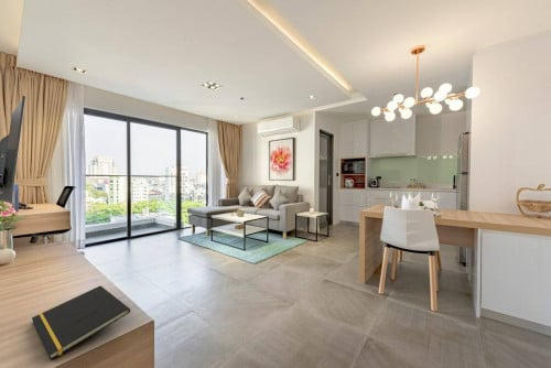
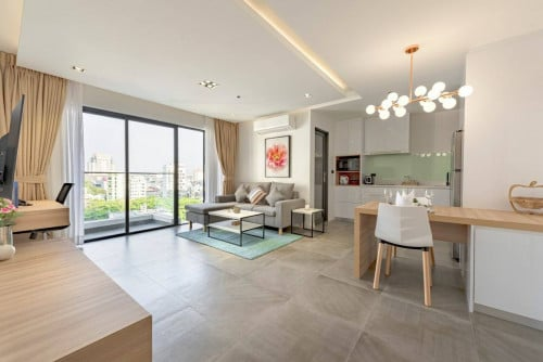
- notepad [31,284,131,361]
